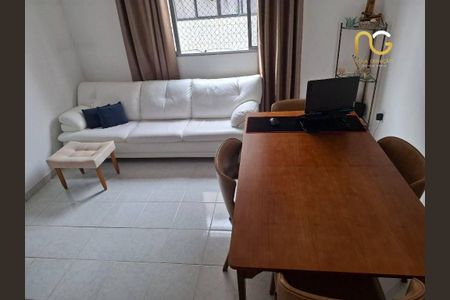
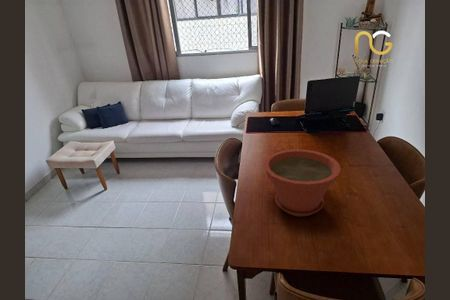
+ plant pot [263,148,342,217]
